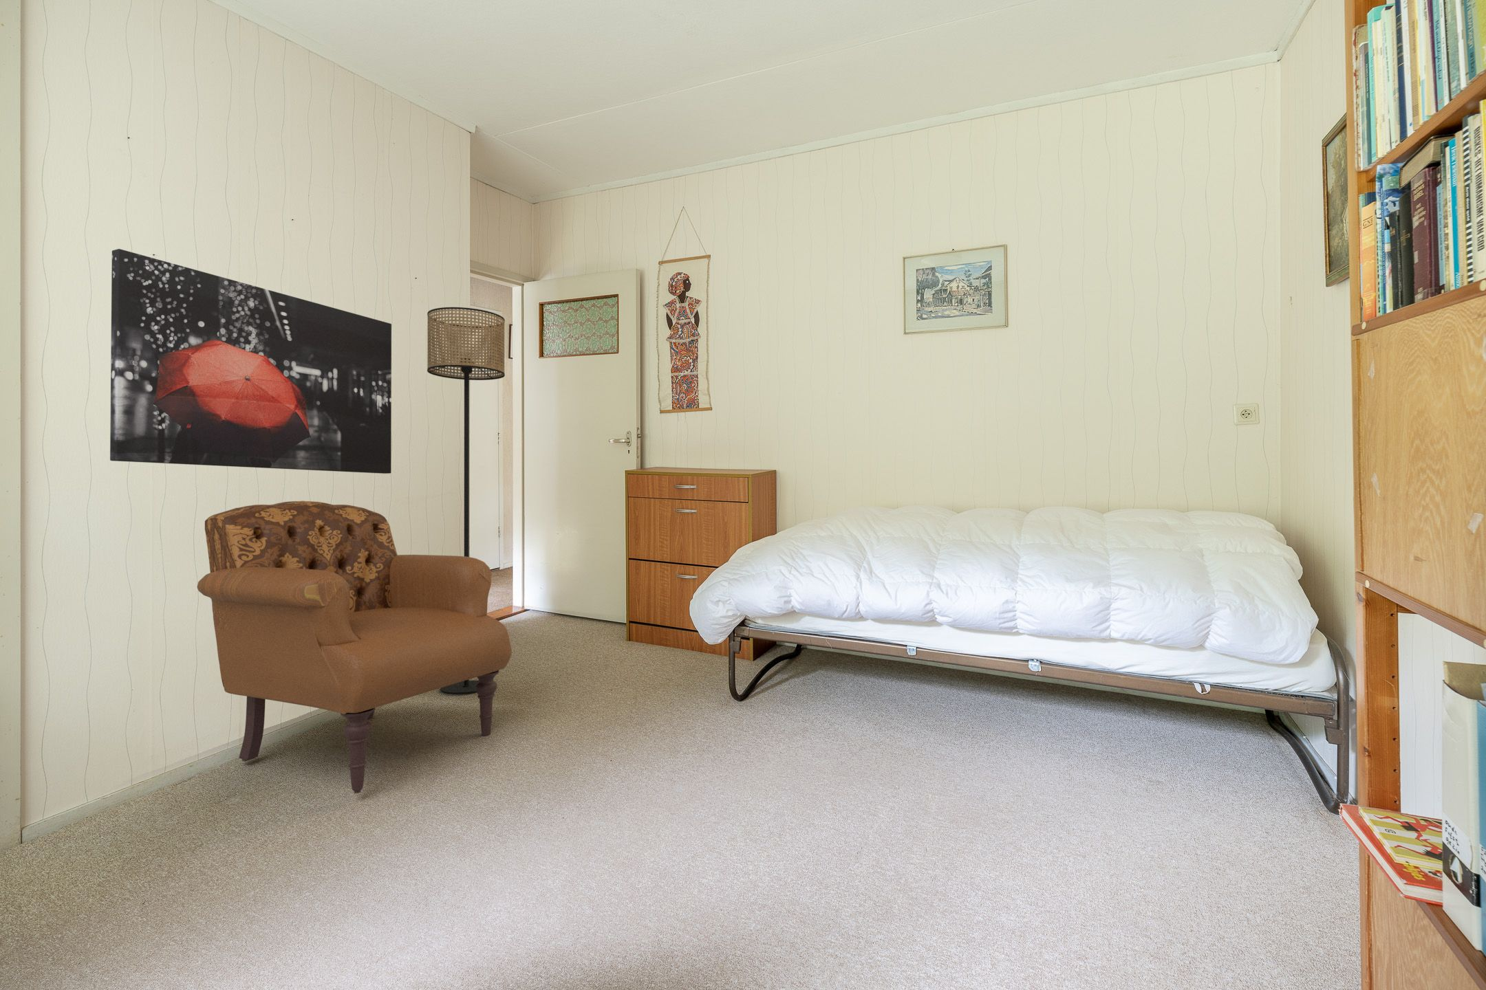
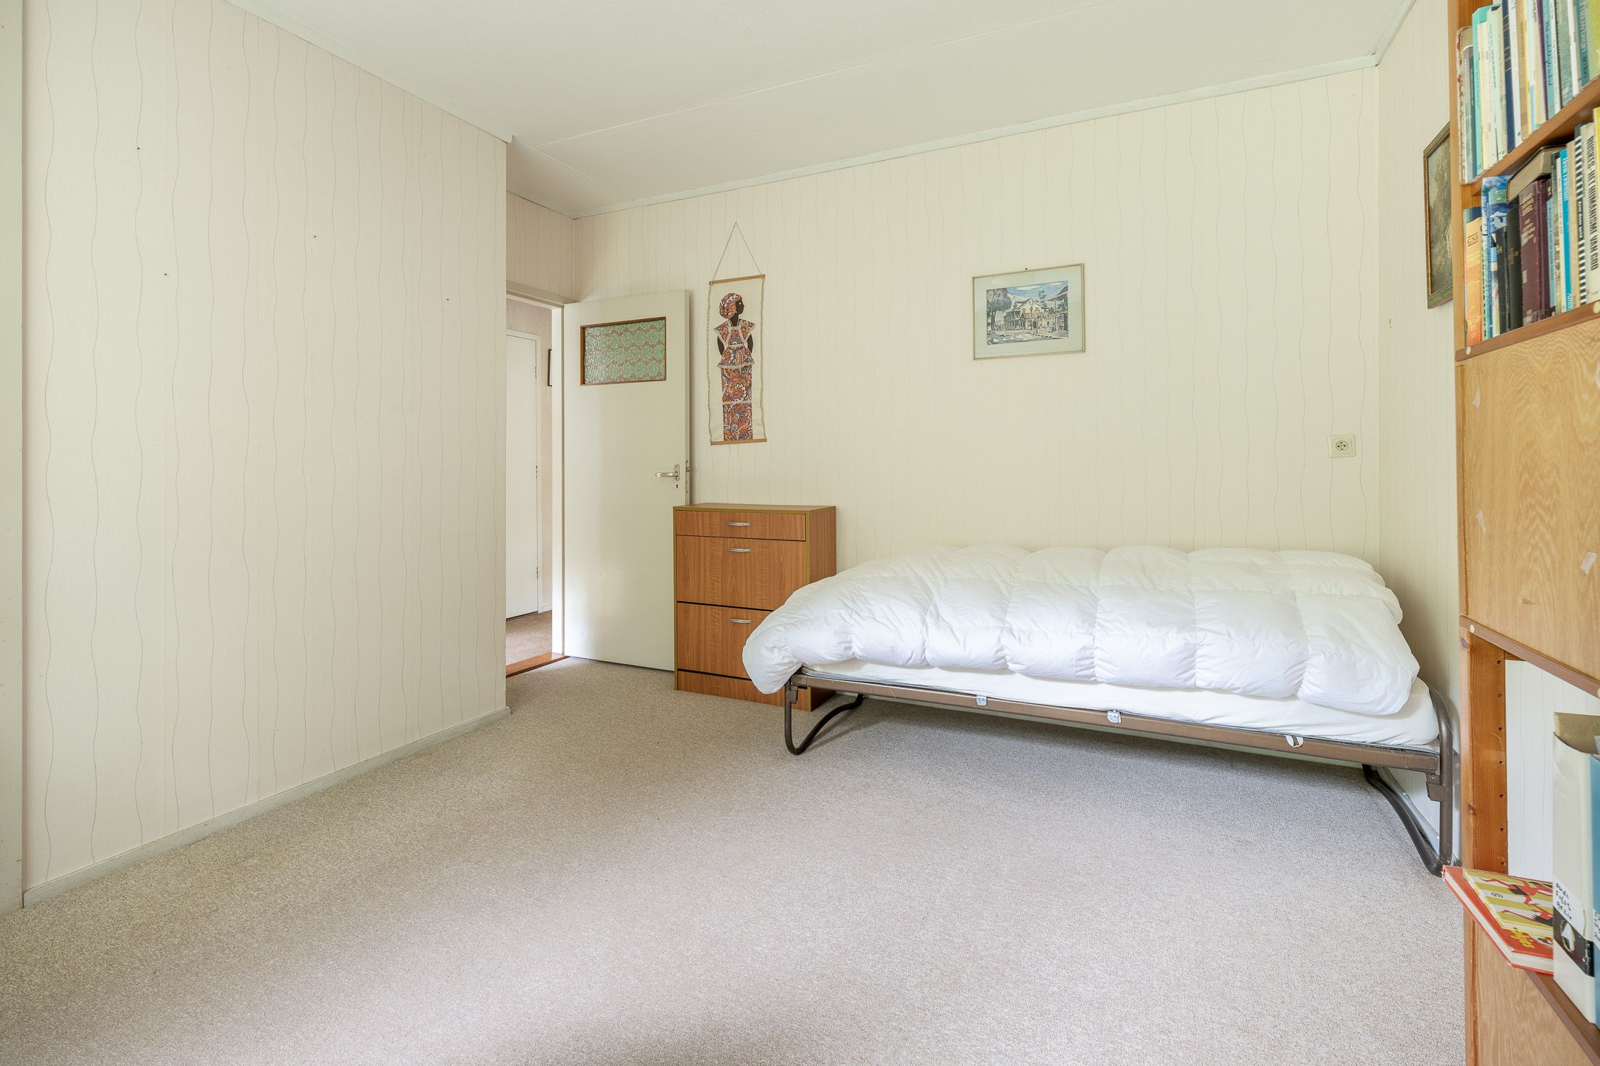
- armchair [196,501,513,794]
- wall art [109,249,393,474]
- floor lamp [427,307,505,695]
